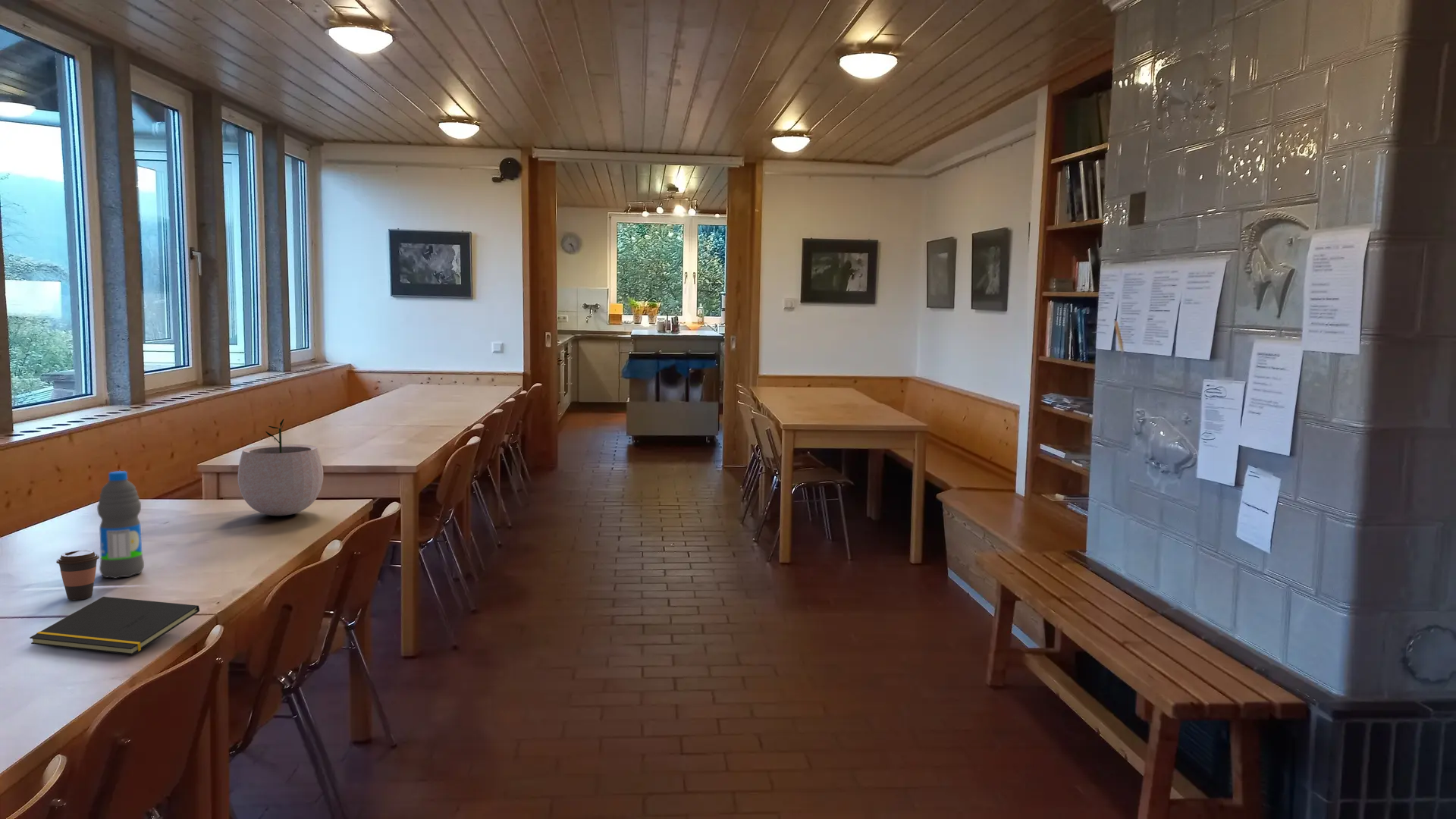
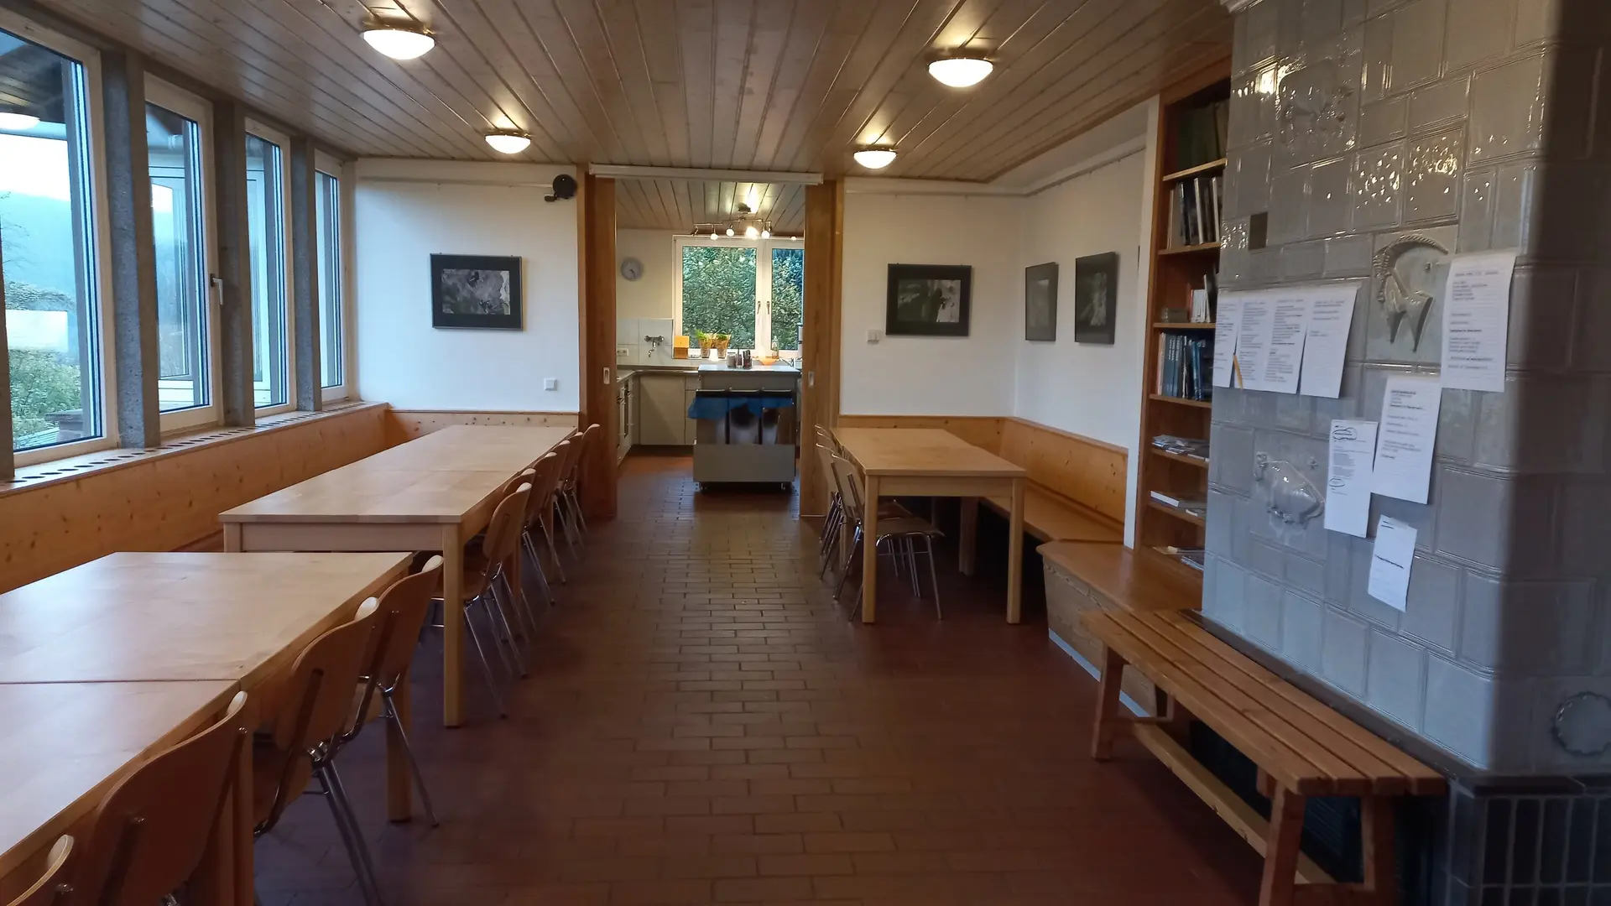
- notepad [29,596,200,656]
- plant pot [237,418,324,516]
- water bottle [96,470,145,579]
- coffee cup [55,549,100,601]
